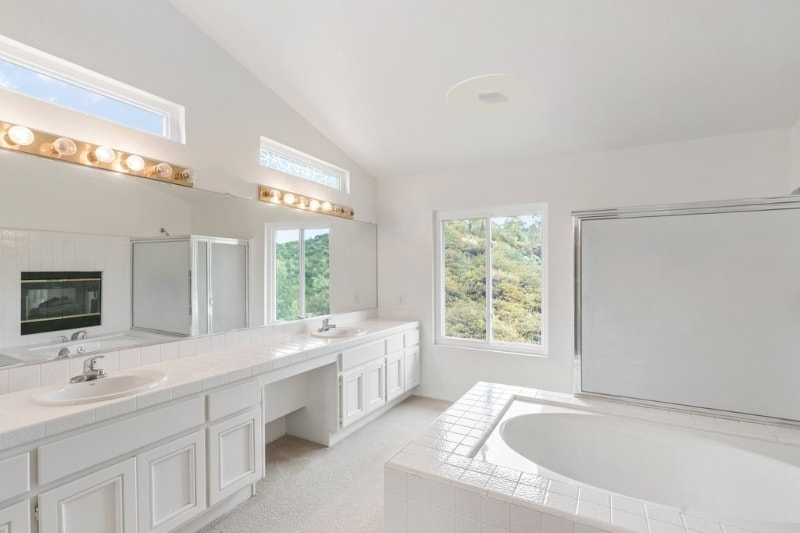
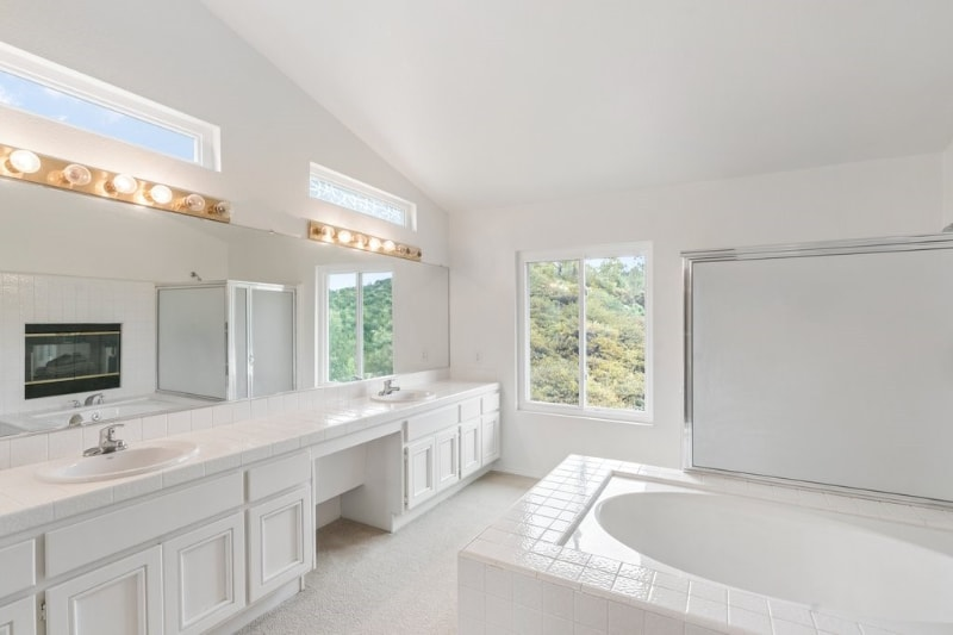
- ceiling light [445,73,532,114]
